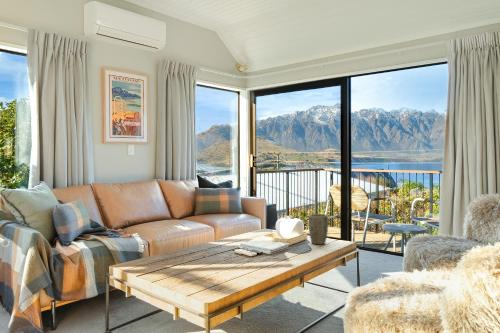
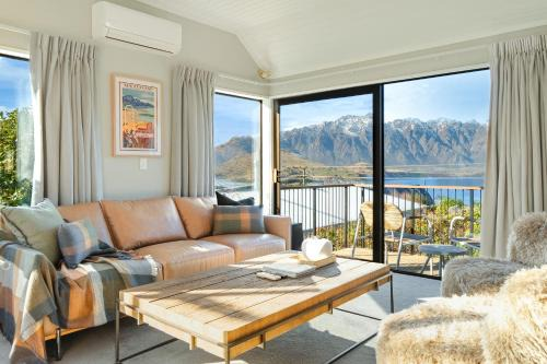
- plant pot [308,213,329,245]
